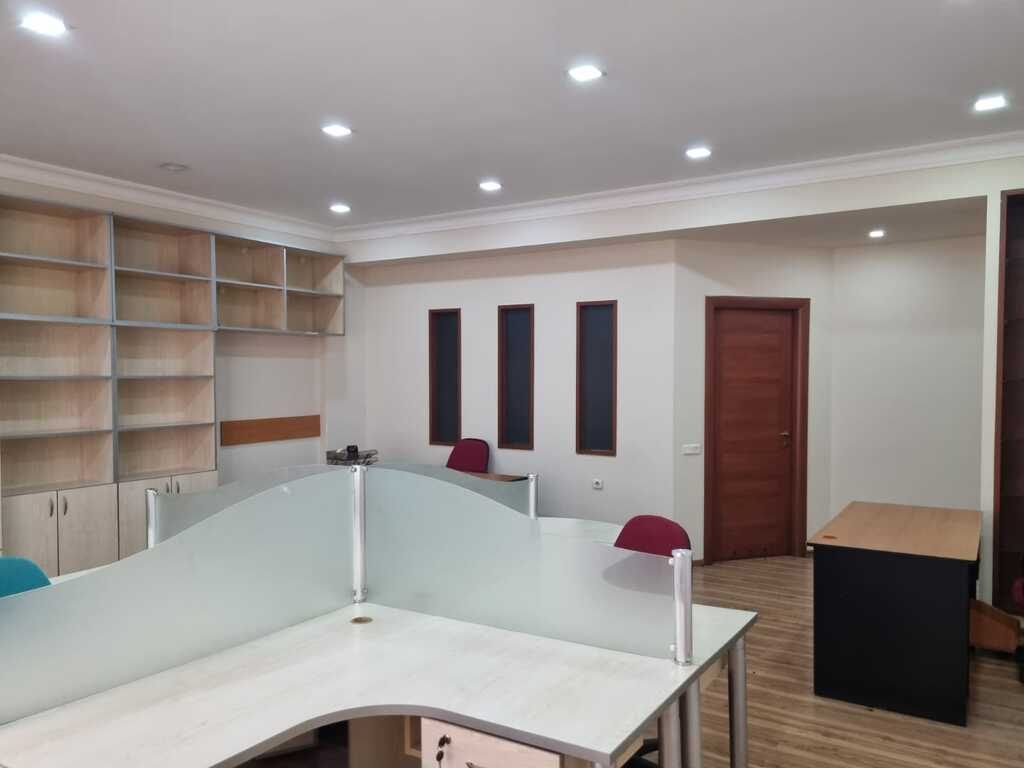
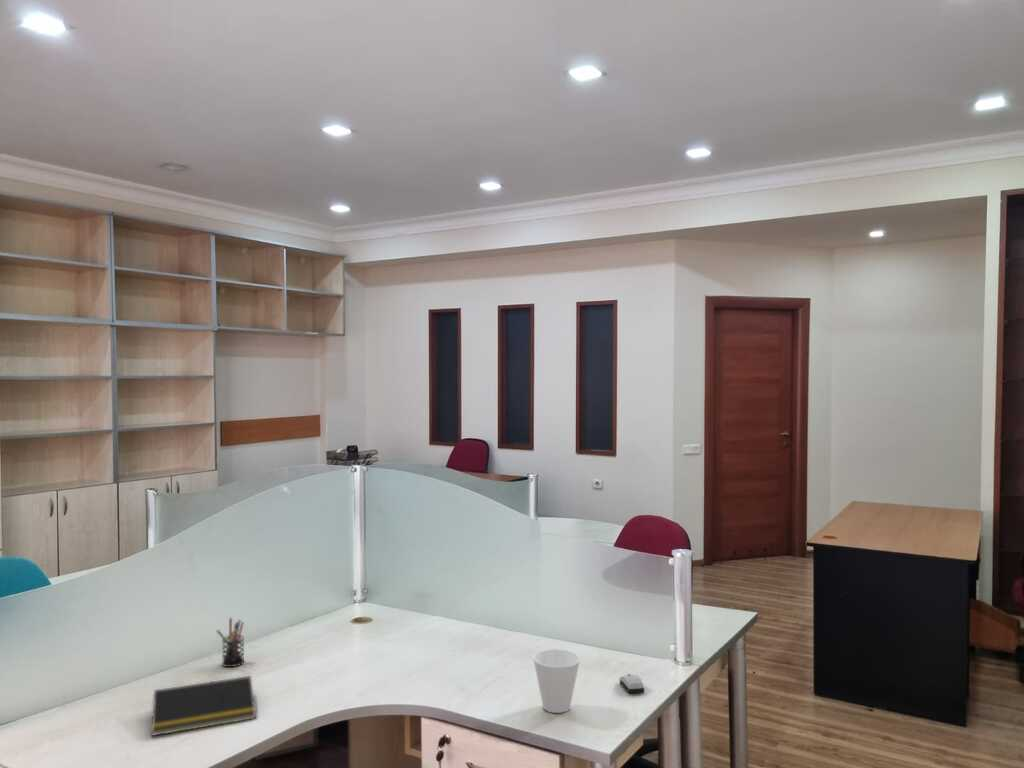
+ notepad [151,675,257,737]
+ cup [532,648,581,714]
+ pen holder [215,617,245,668]
+ computer mouse [619,673,645,694]
